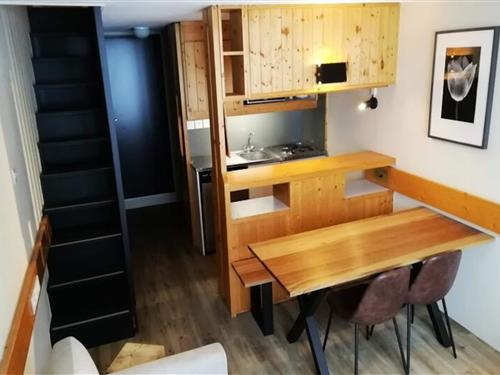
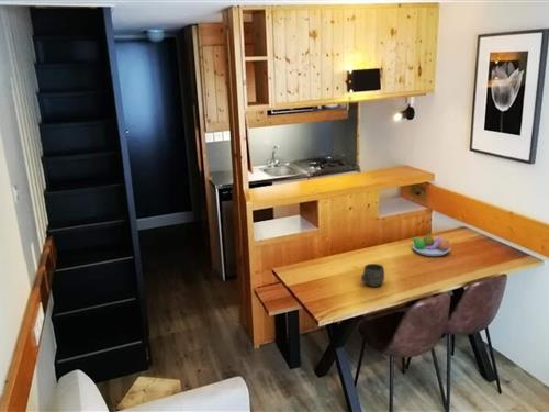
+ mug [360,263,385,288]
+ fruit bowl [410,232,451,257]
